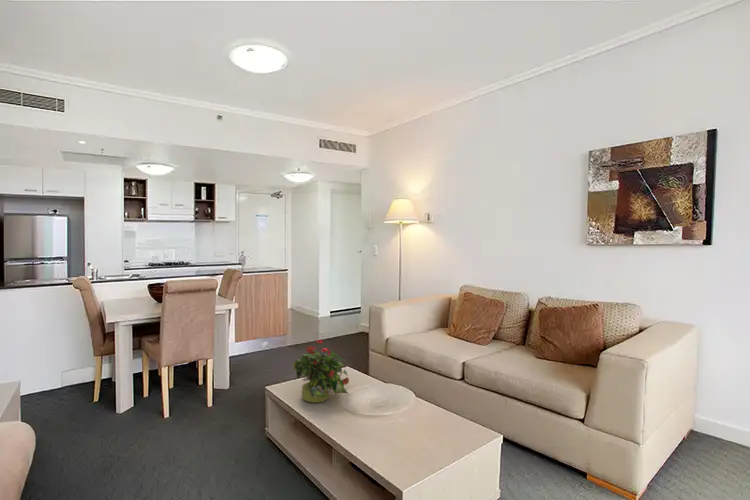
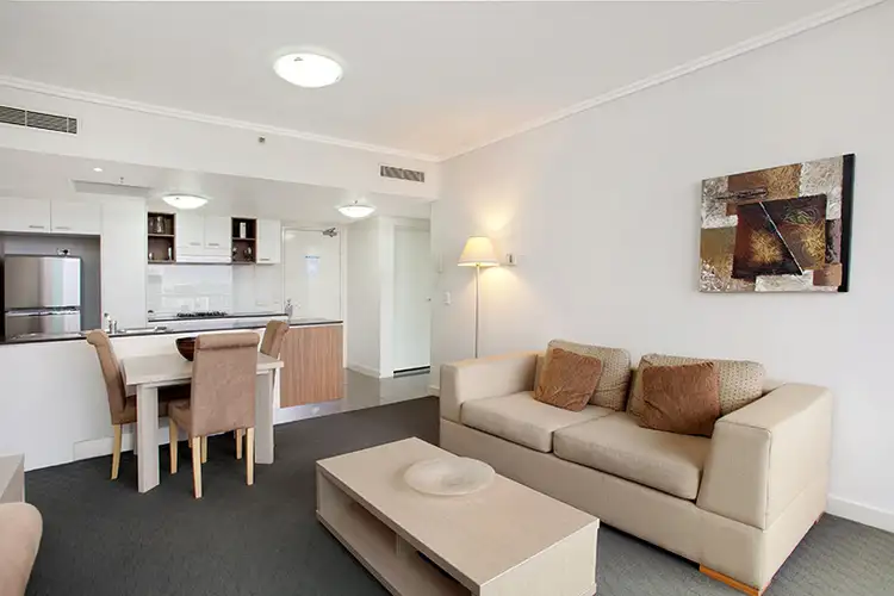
- potted plant [291,339,350,404]
